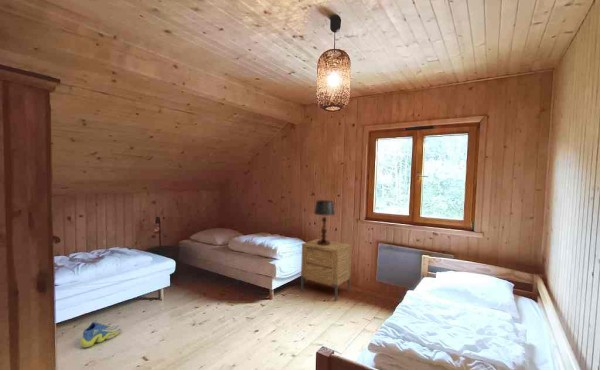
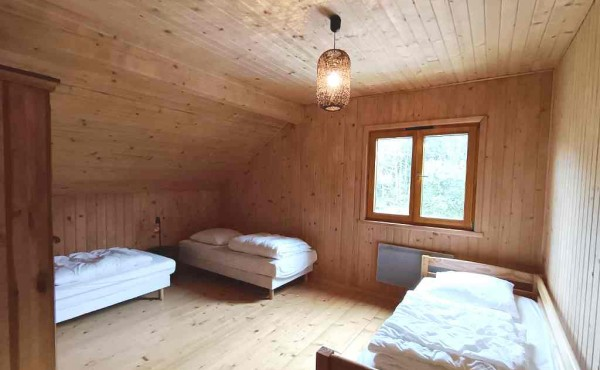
- nightstand [300,238,352,302]
- table lamp [313,199,336,246]
- sneaker [79,321,122,349]
